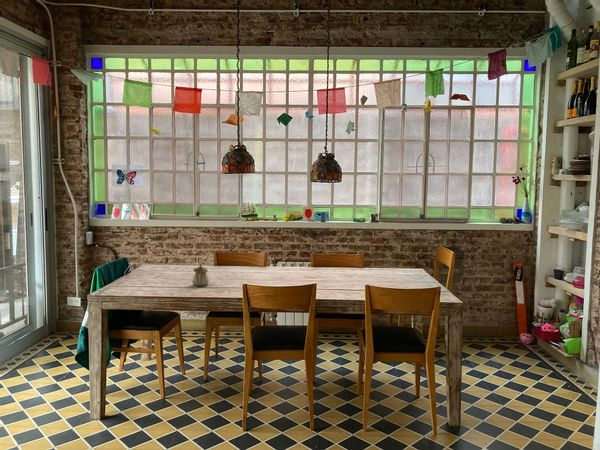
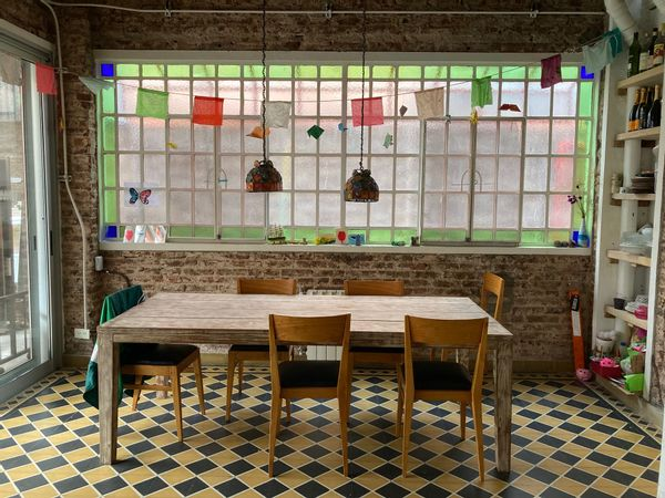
- teapot [191,263,210,287]
